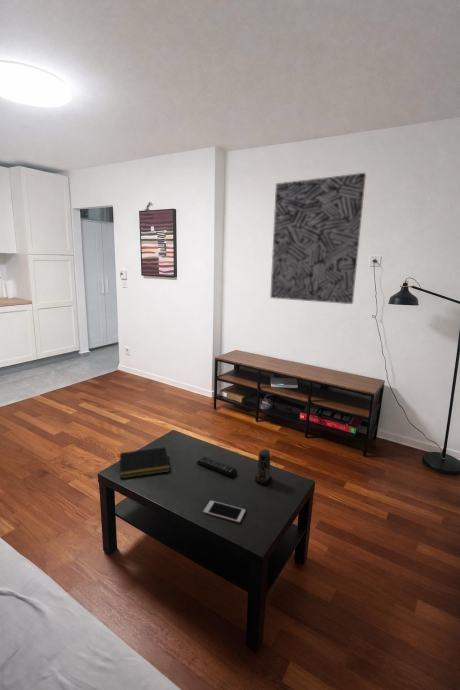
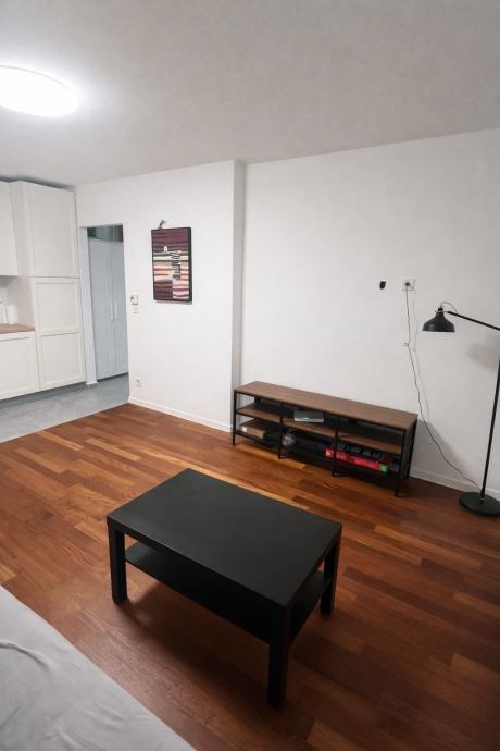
- remote control [196,456,238,478]
- cell phone [202,500,246,524]
- wall art [269,172,367,305]
- notepad [118,446,171,480]
- candle [254,448,273,486]
